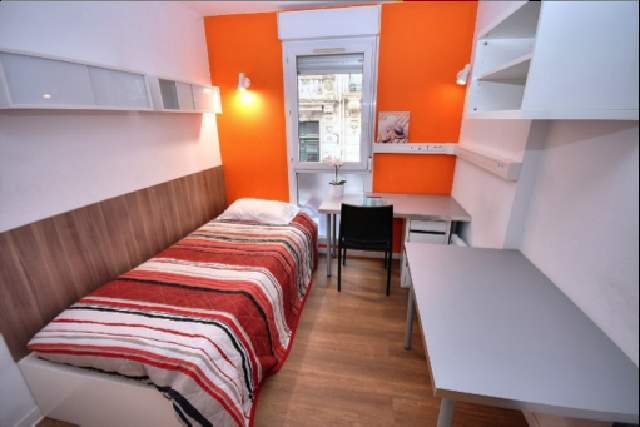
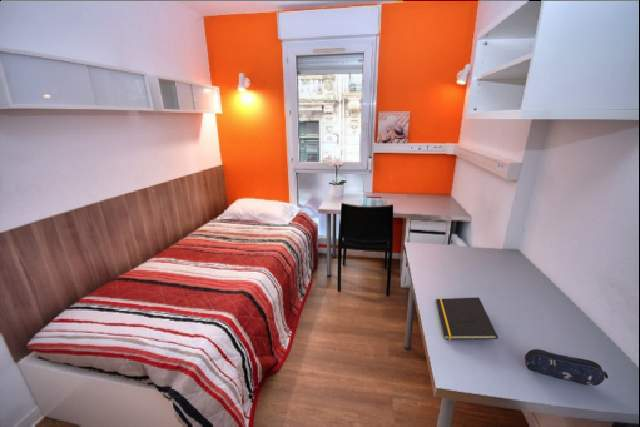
+ notepad [435,296,499,341]
+ pencil case [524,348,609,387]
